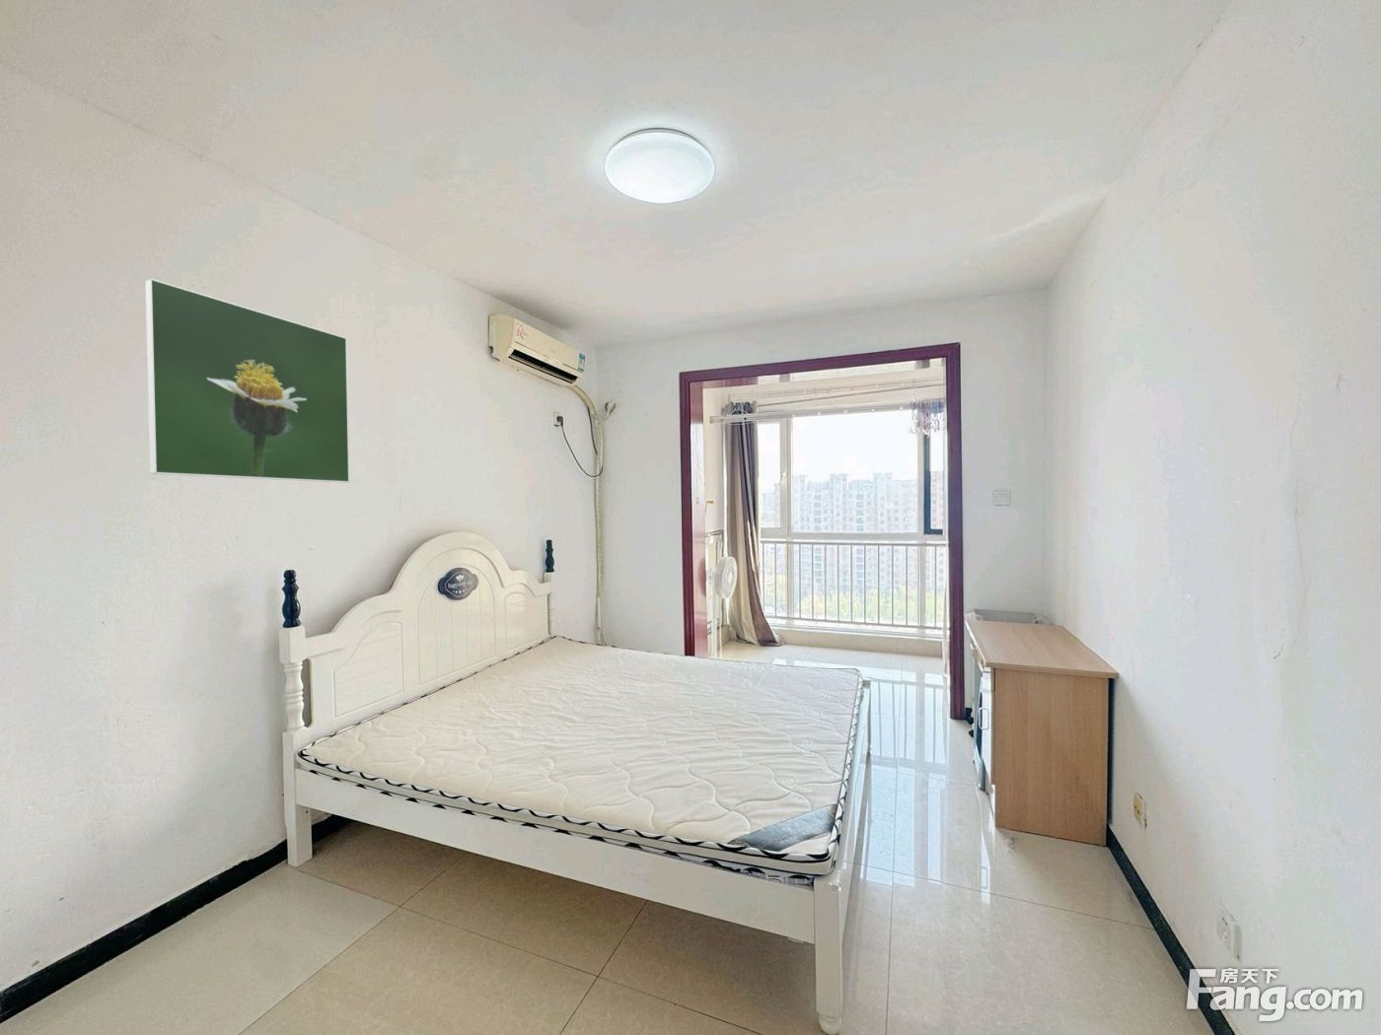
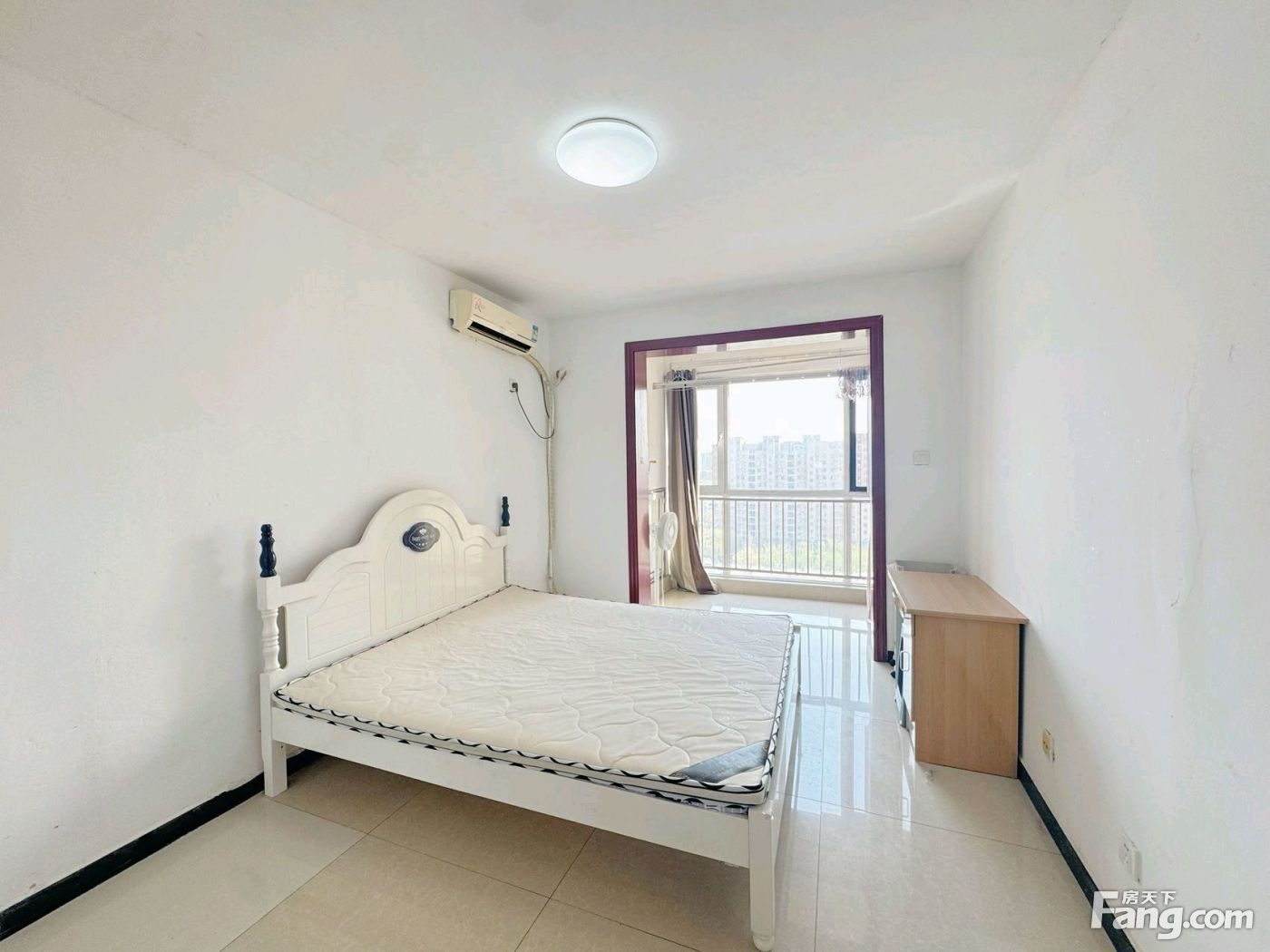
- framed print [144,277,350,484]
